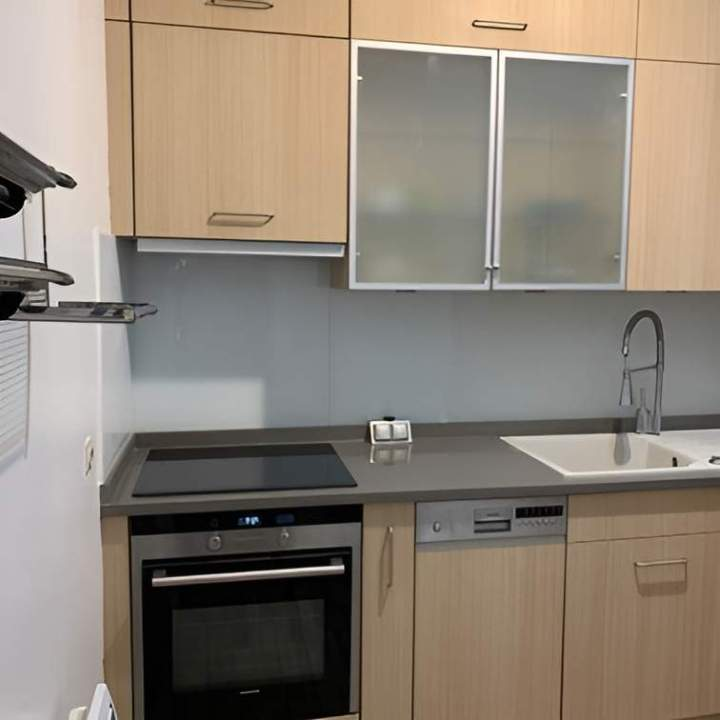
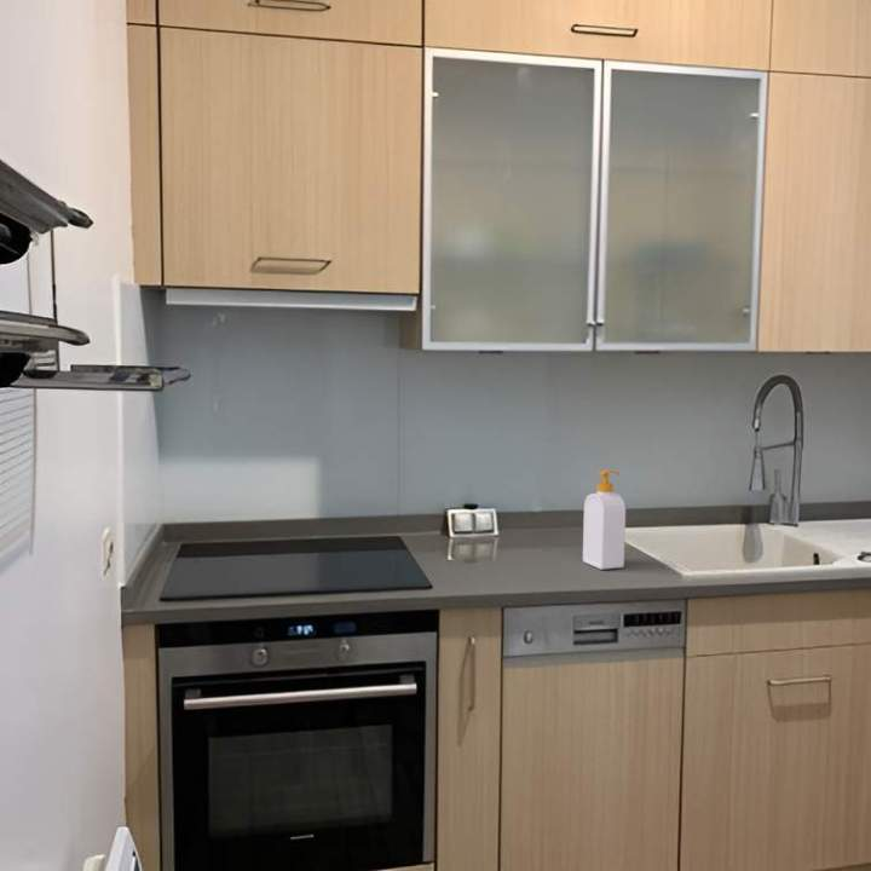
+ soap bottle [582,469,627,571]
